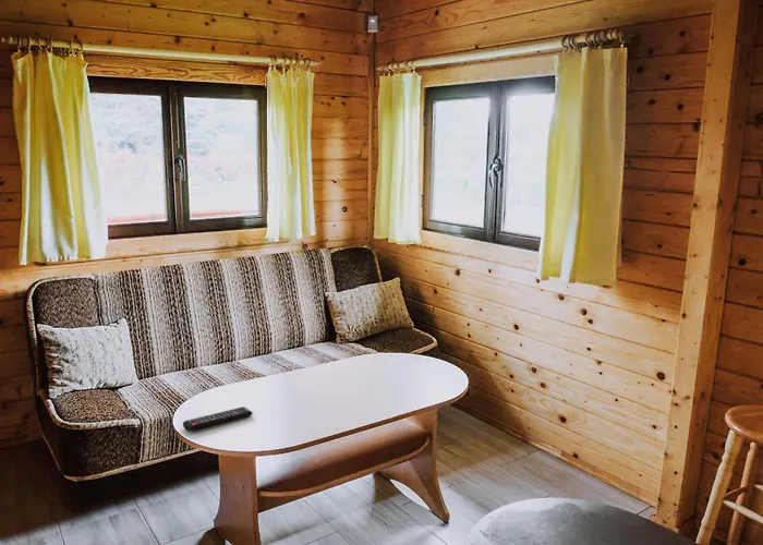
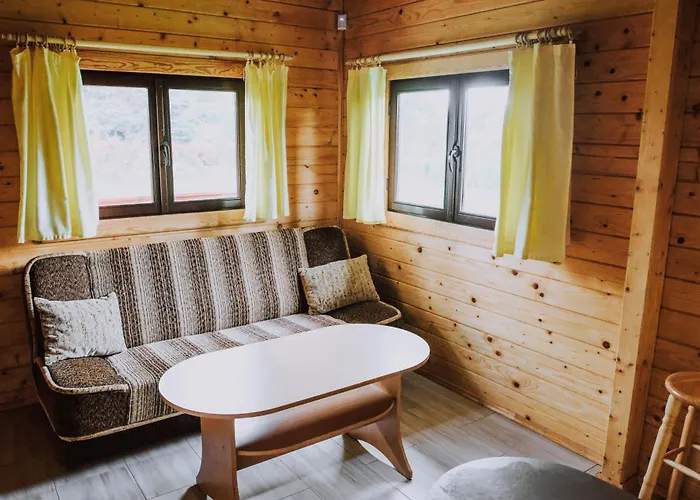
- remote control [182,405,253,432]
